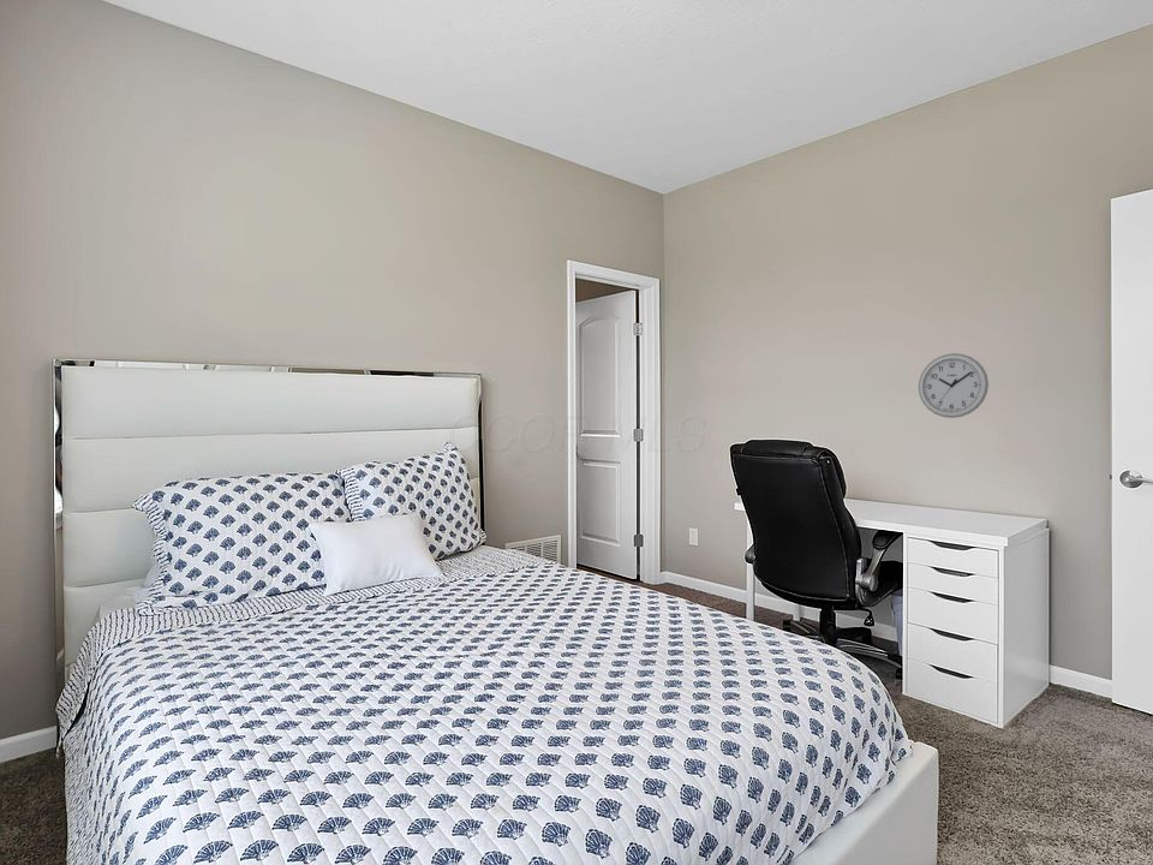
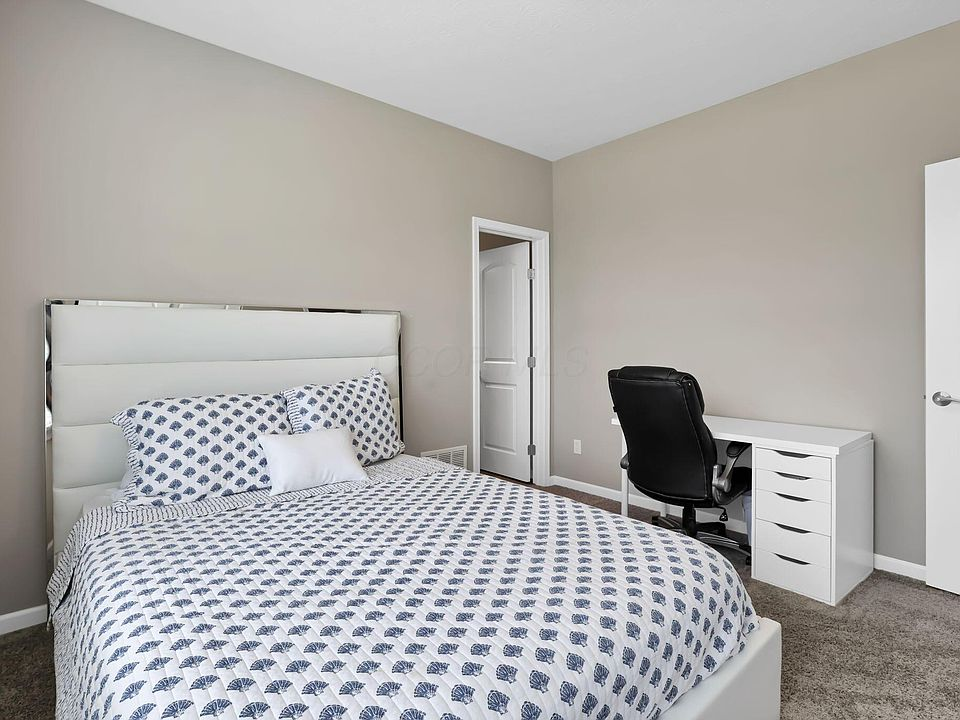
- wall clock [918,352,990,419]
